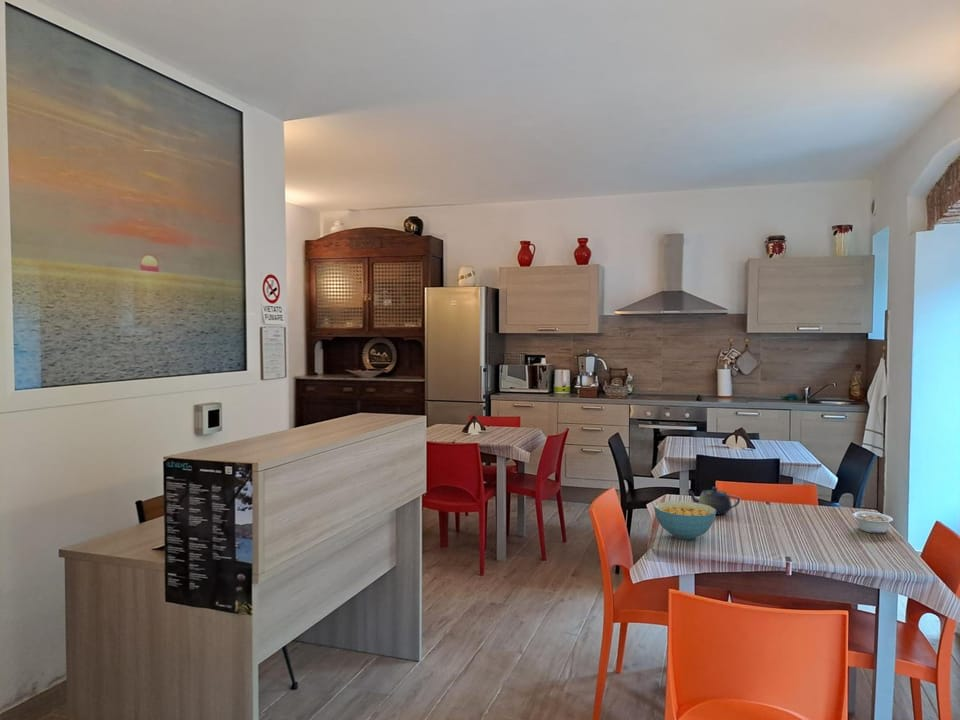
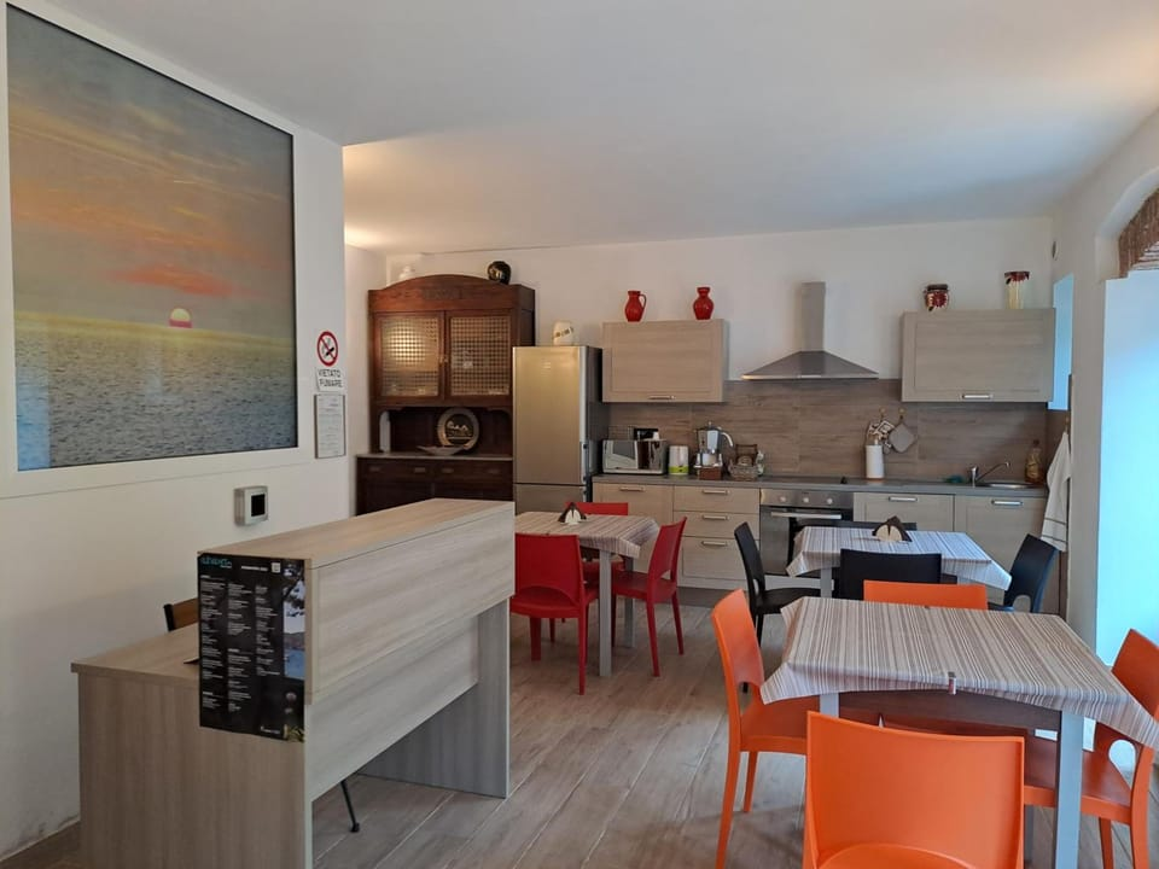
- cereal bowl [654,500,716,540]
- legume [852,511,894,534]
- teapot [685,486,741,515]
